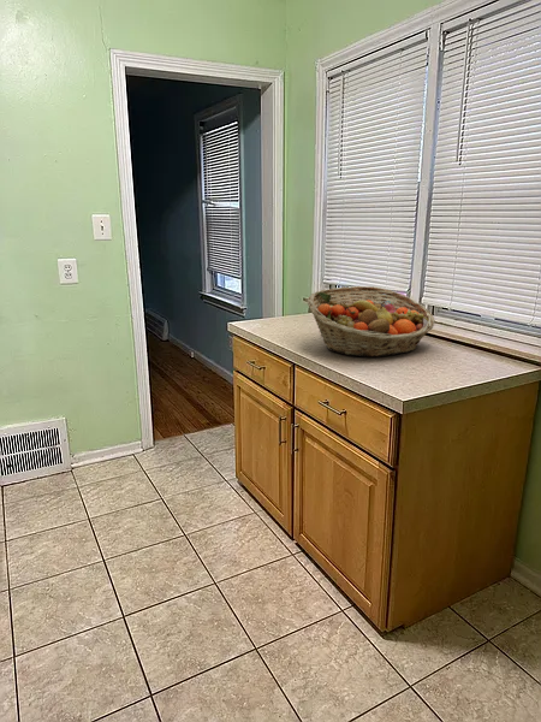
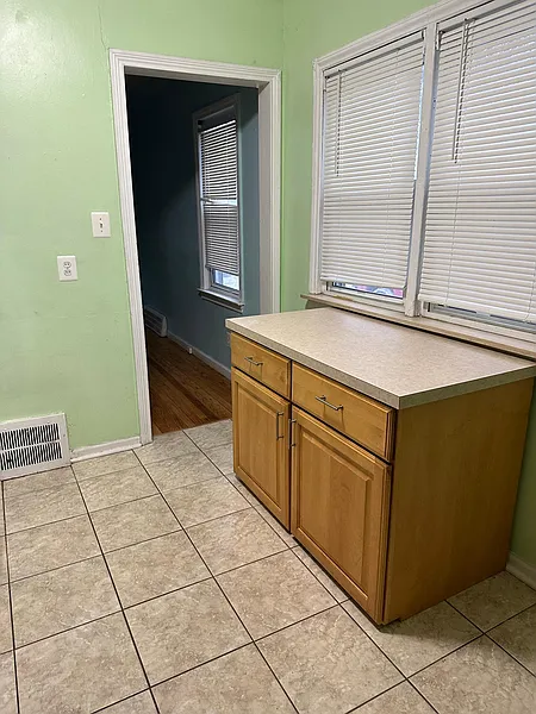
- fruit basket [307,285,436,359]
